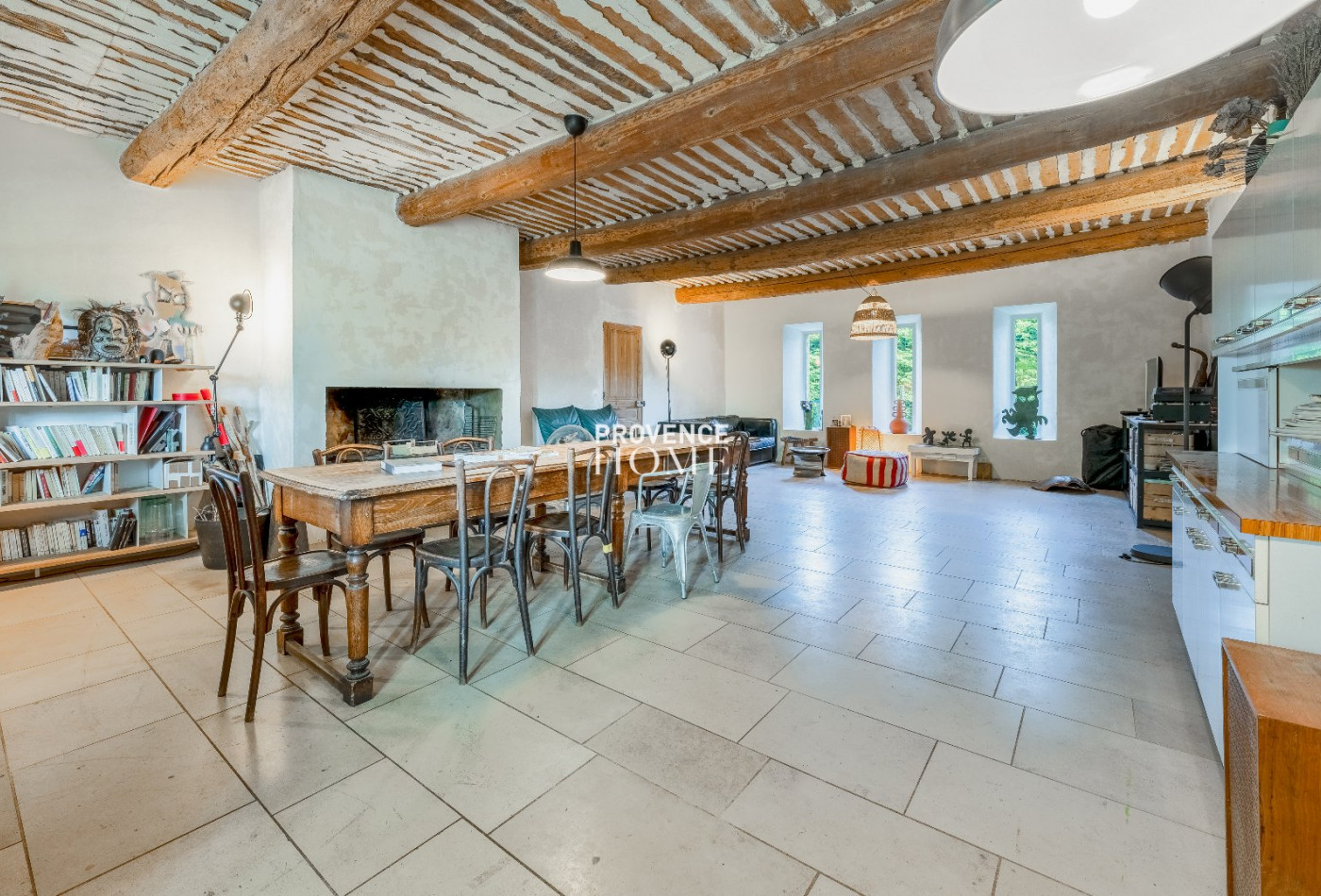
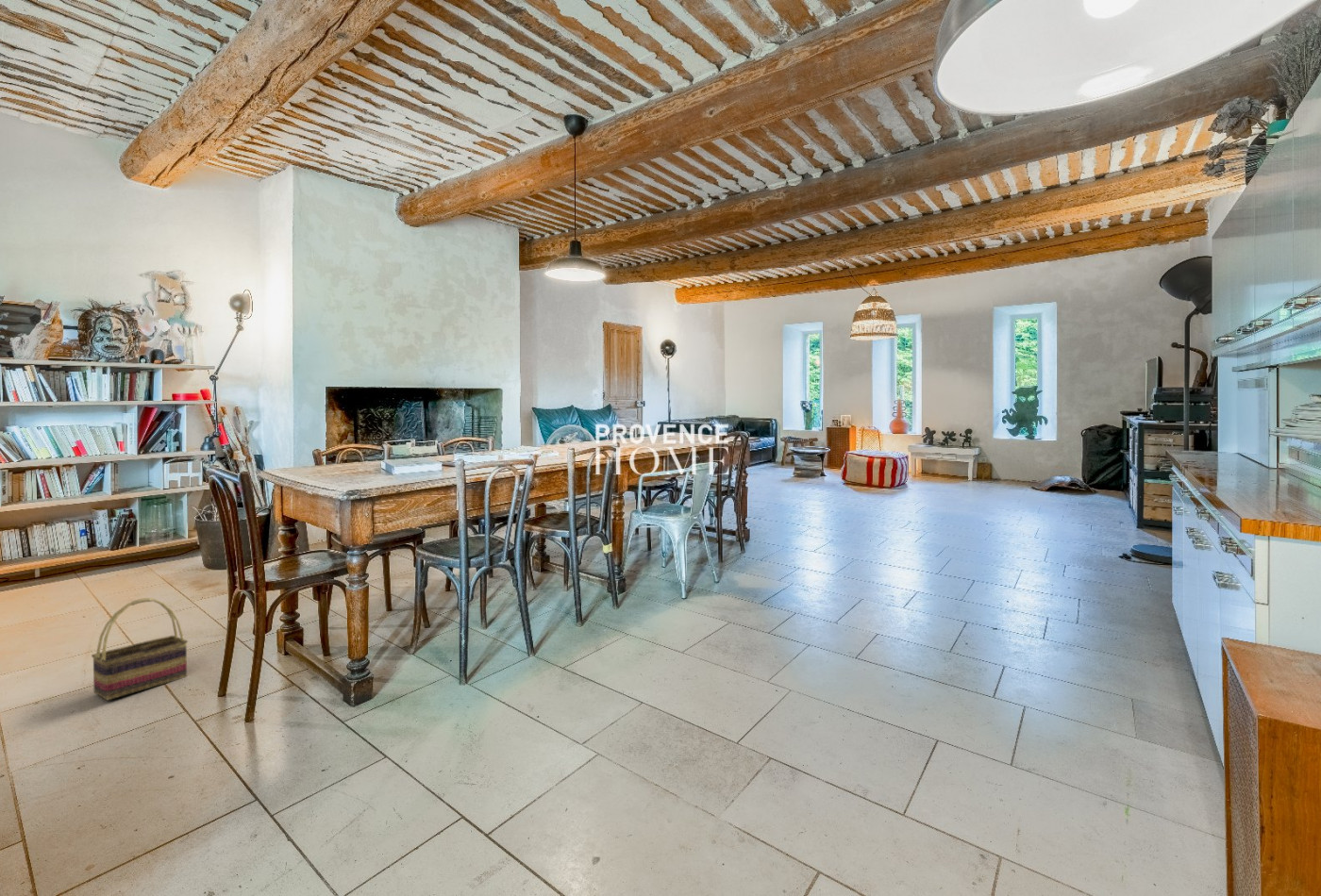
+ basket [91,597,189,702]
